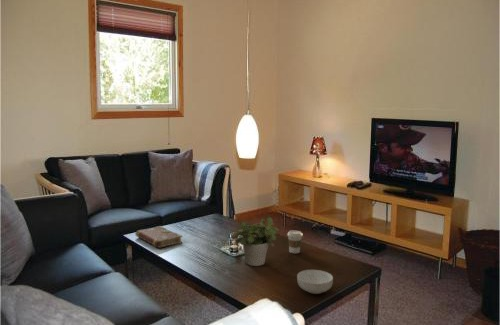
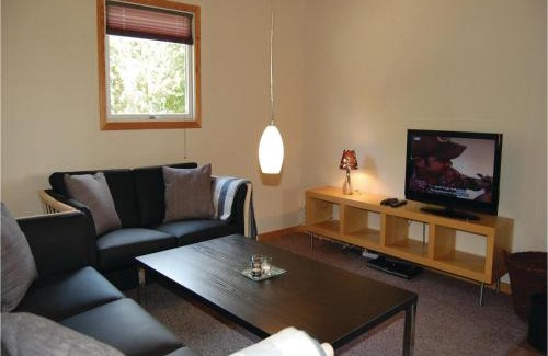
- potted plant [230,217,280,267]
- cereal bowl [296,269,334,295]
- book [135,225,184,249]
- coffee cup [286,230,304,254]
